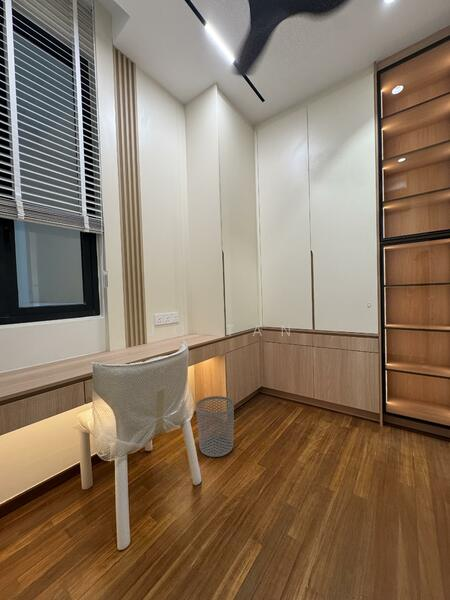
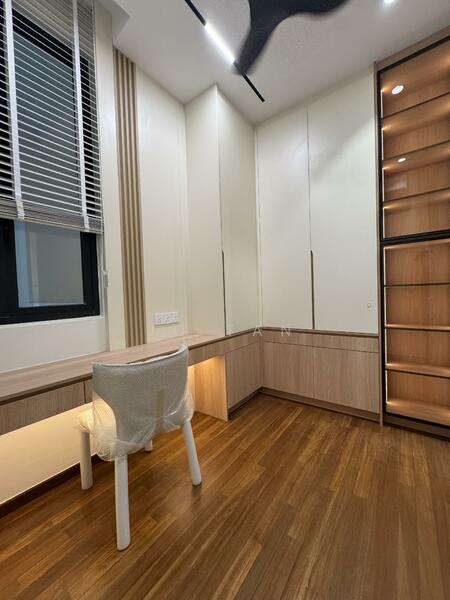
- waste bin [195,395,235,458]
